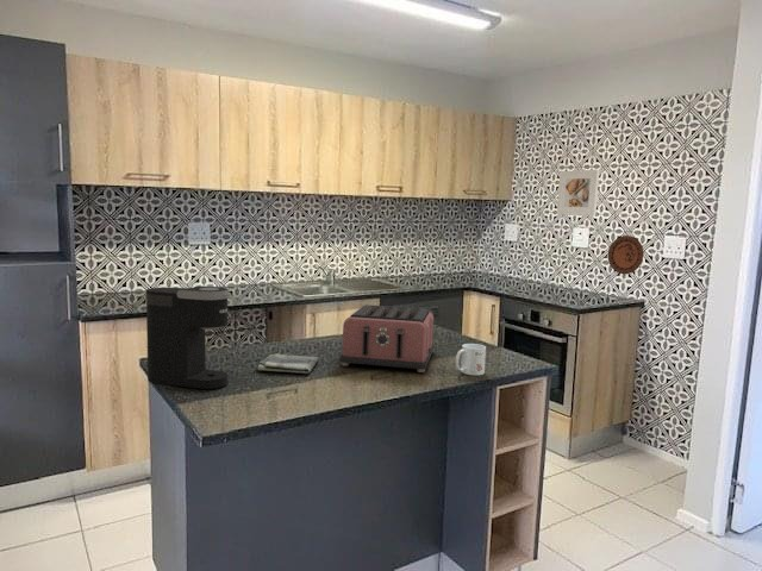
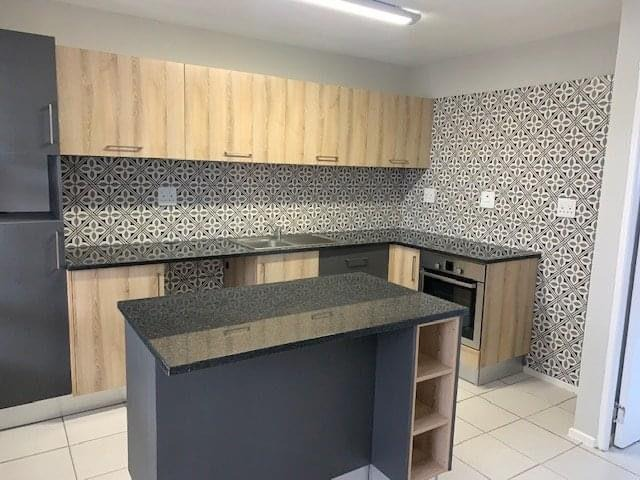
- coffee maker [145,284,231,390]
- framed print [556,169,601,217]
- dish towel [257,352,319,375]
- decorative plate [607,234,644,275]
- toaster [339,303,436,374]
- mug [454,343,487,376]
